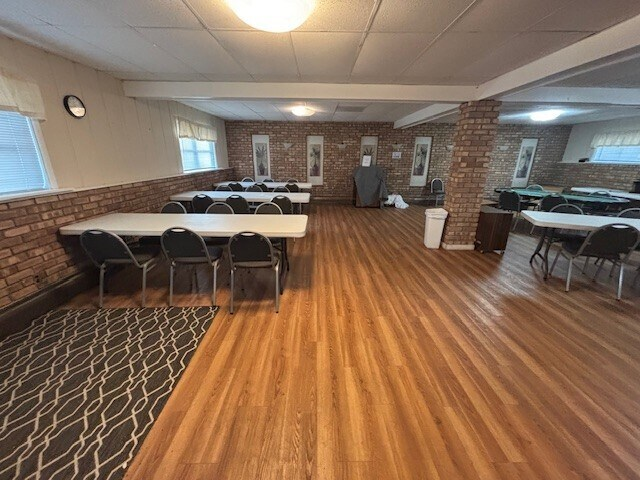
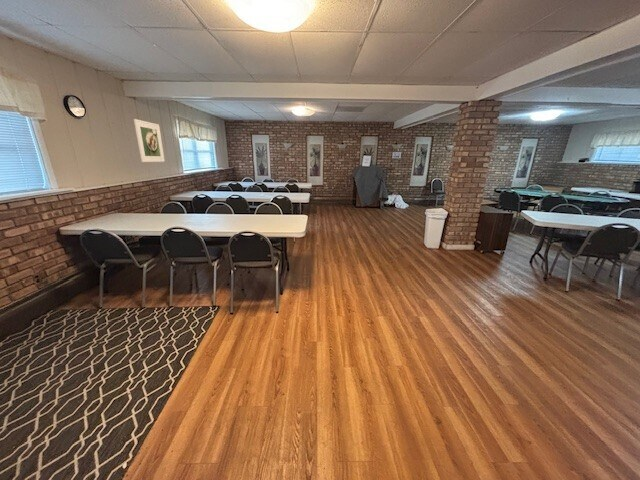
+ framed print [133,118,166,163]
